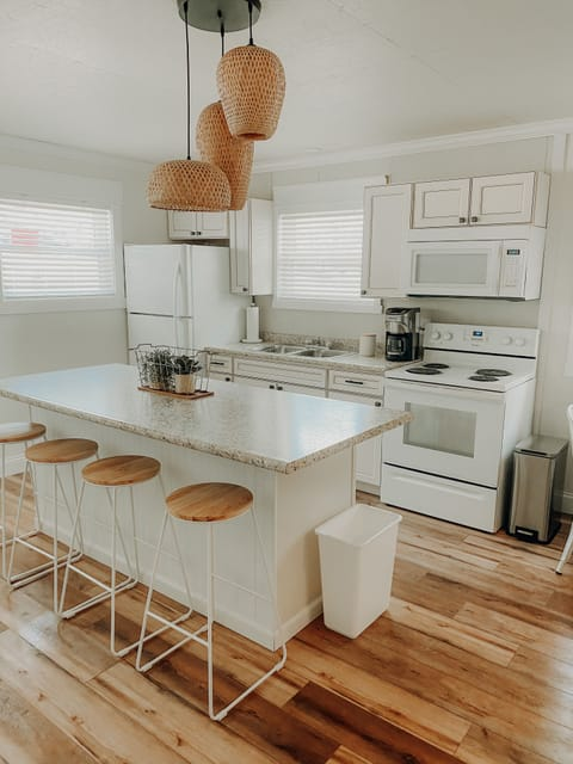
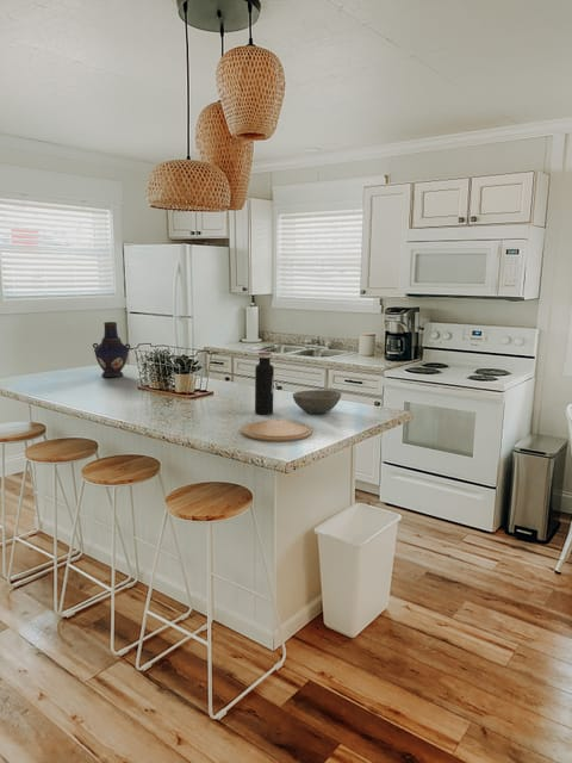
+ plate [241,420,313,442]
+ vase [92,321,131,378]
+ water bottle [254,351,275,416]
+ bowl [292,389,342,415]
